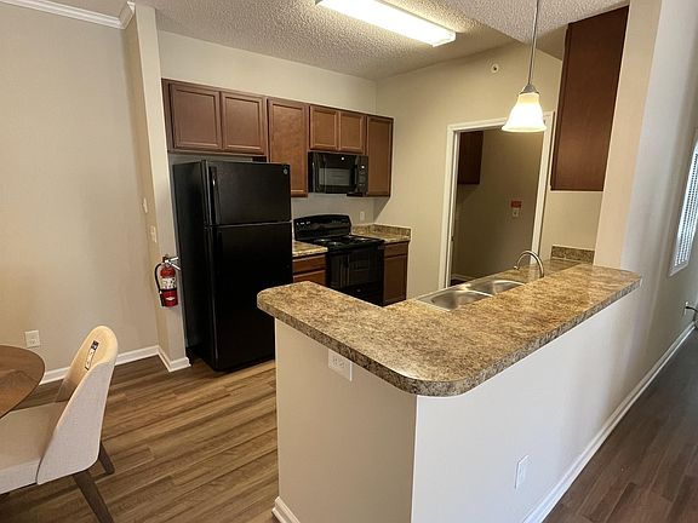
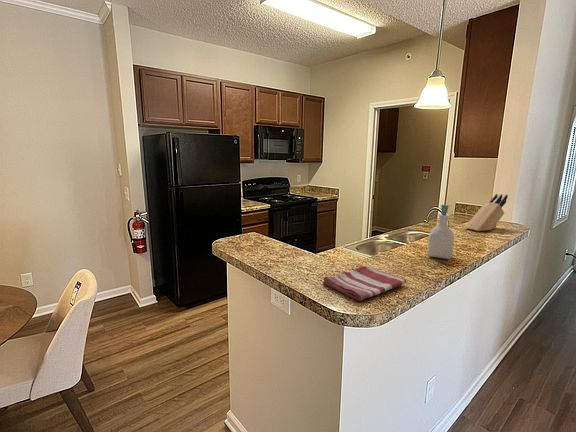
+ knife block [464,193,509,232]
+ soap bottle [427,204,455,260]
+ dish towel [322,265,407,302]
